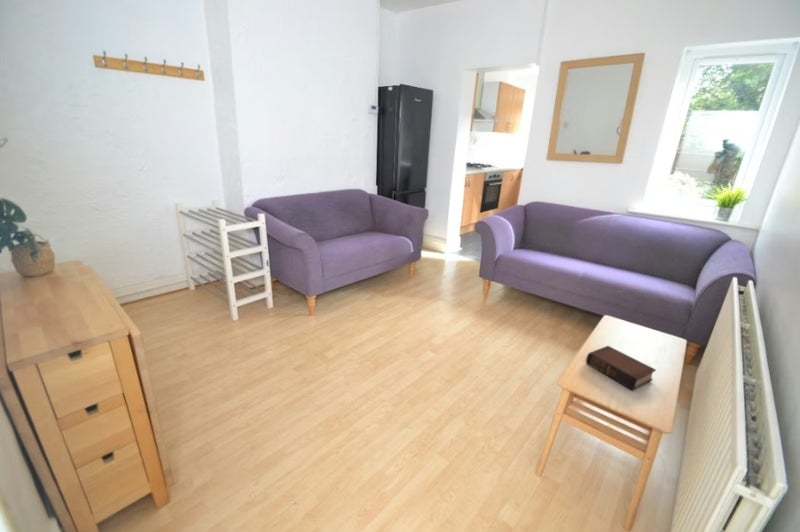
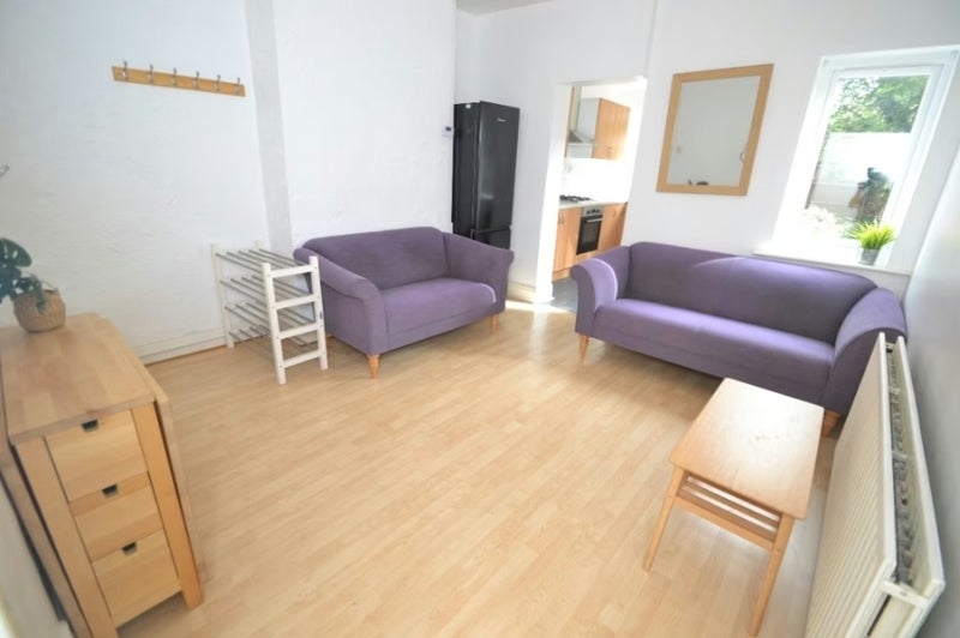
- book [585,345,657,391]
